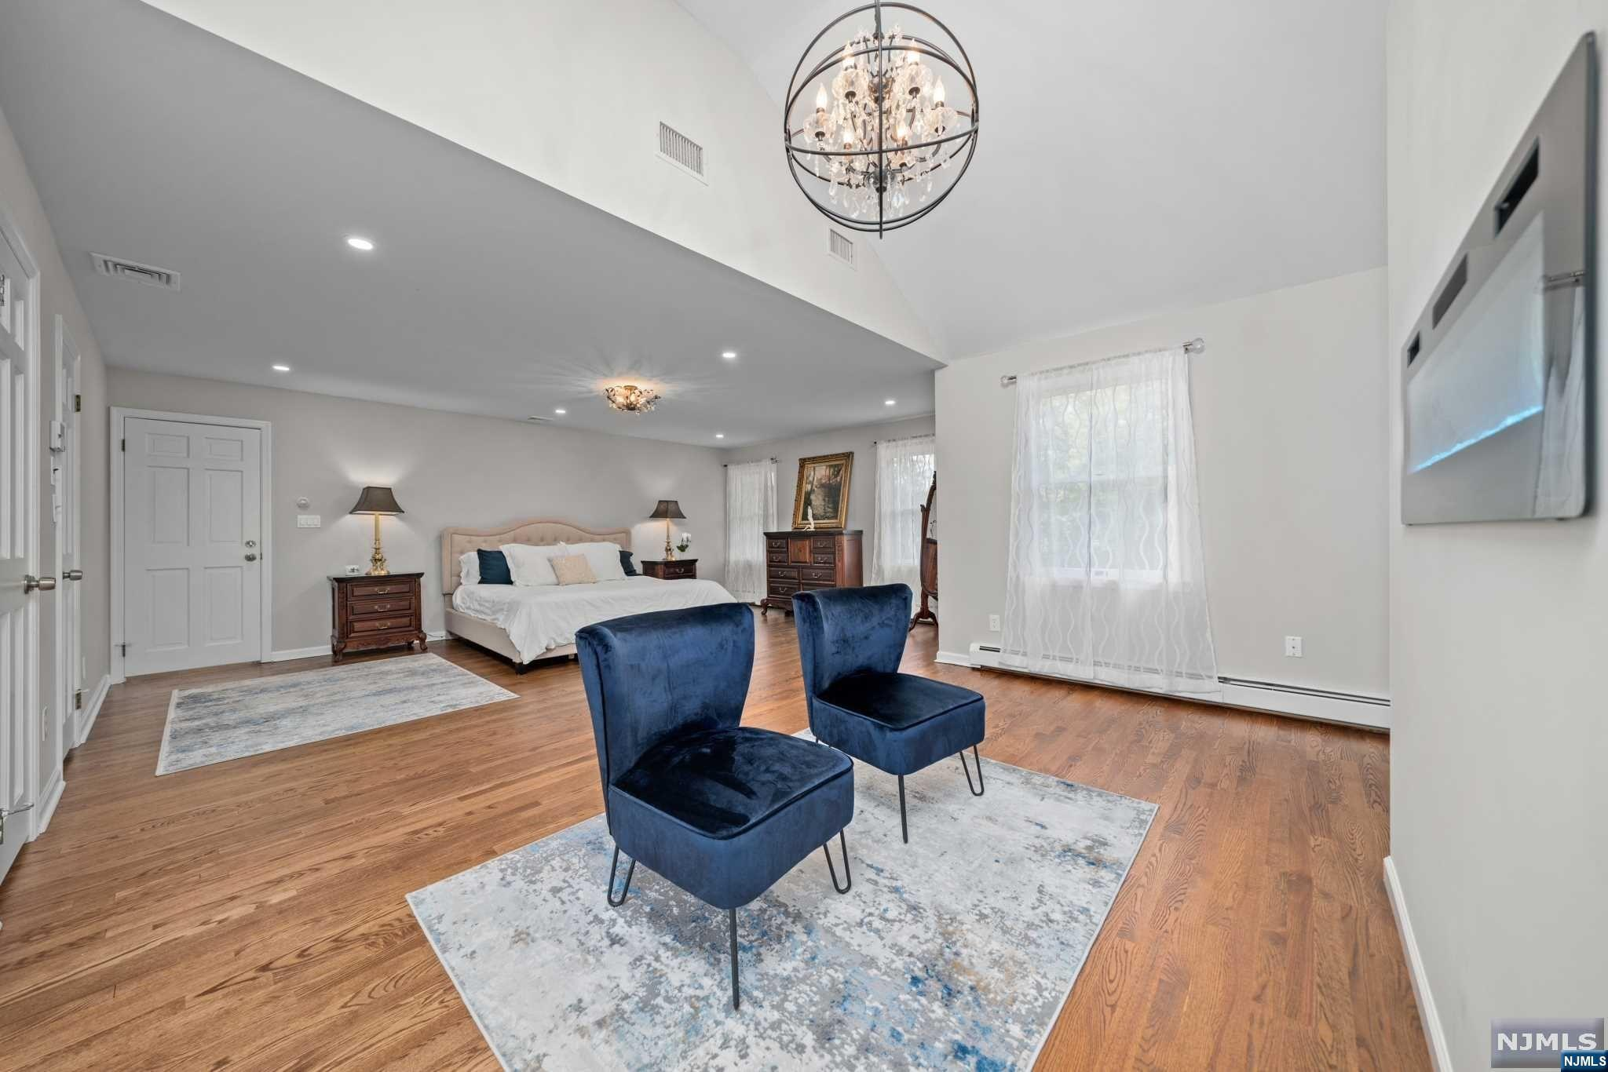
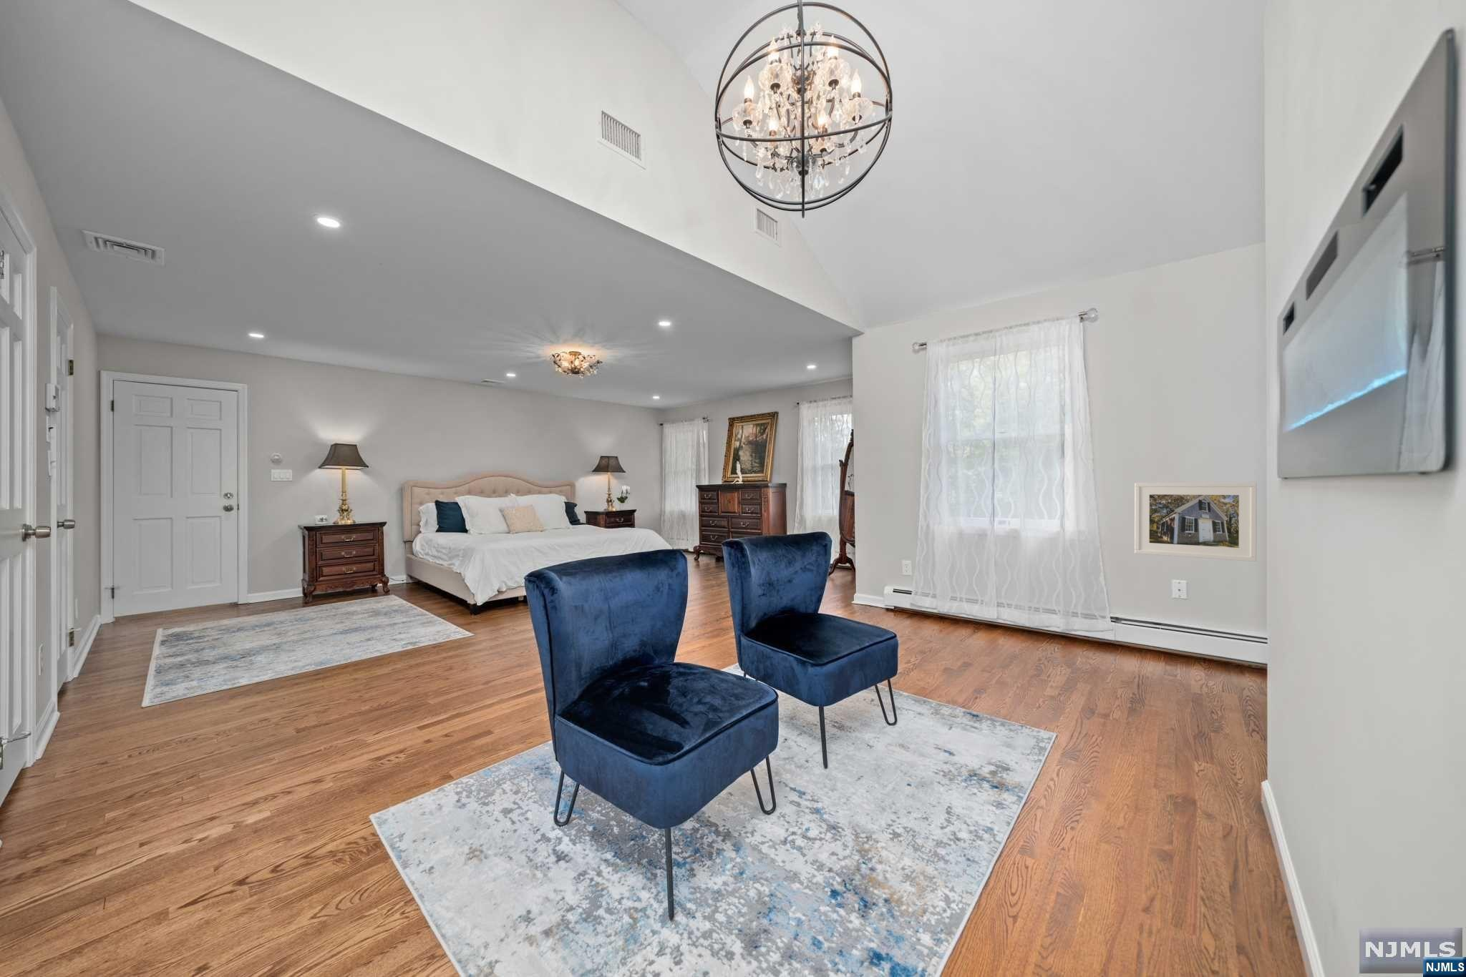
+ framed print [1133,482,1258,563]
